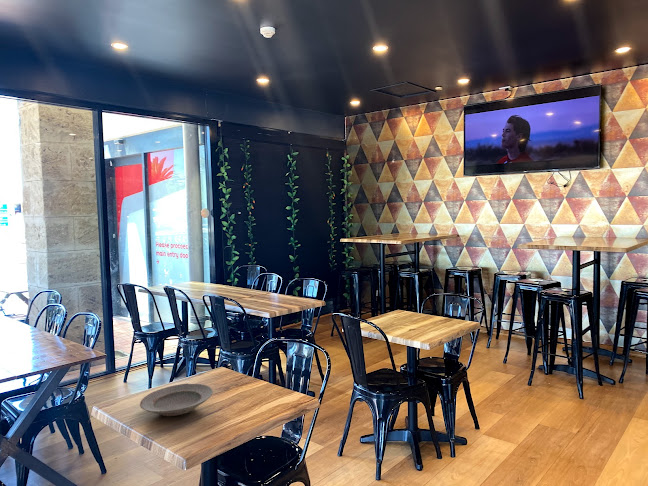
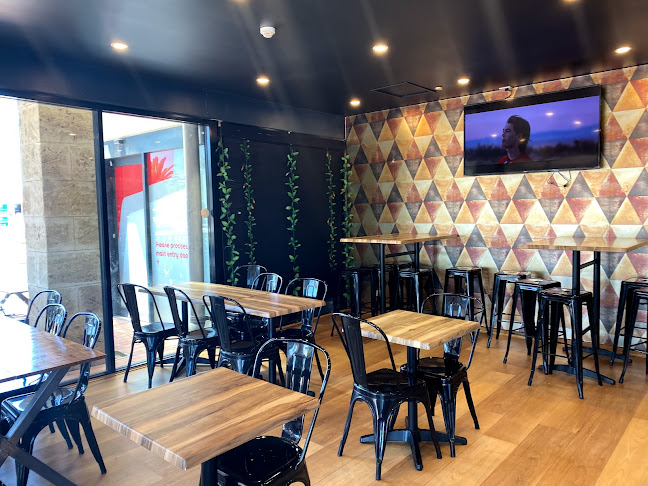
- plate [139,383,214,417]
